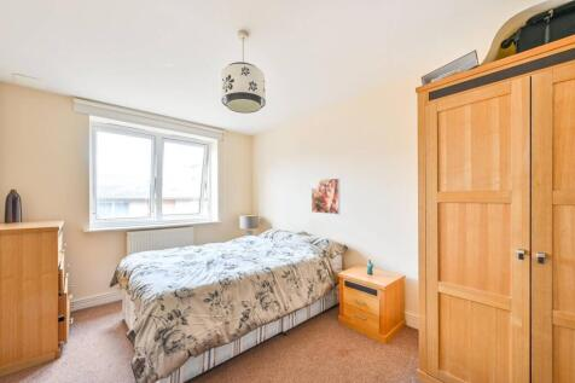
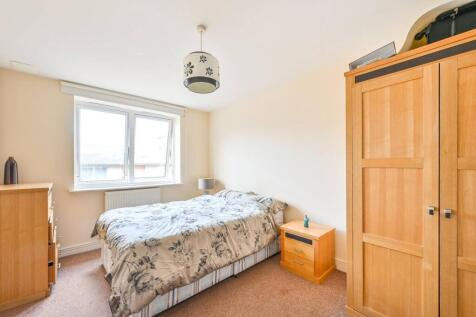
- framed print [310,178,341,215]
